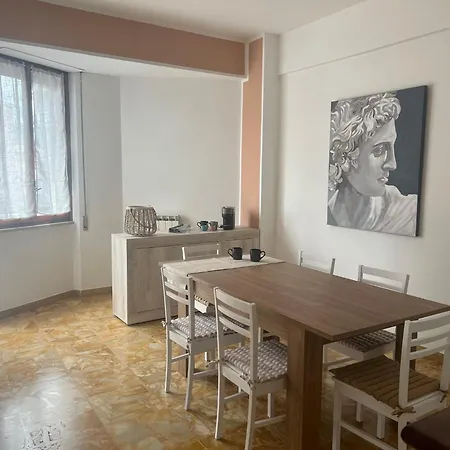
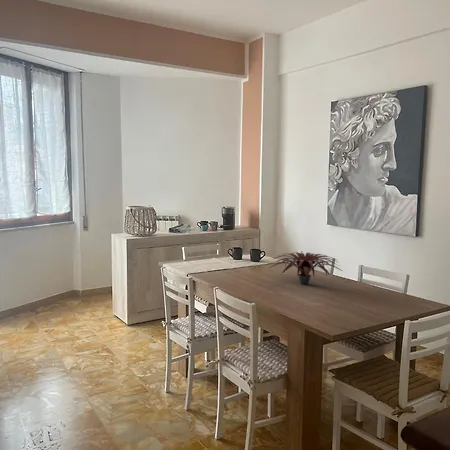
+ plant [268,251,343,286]
